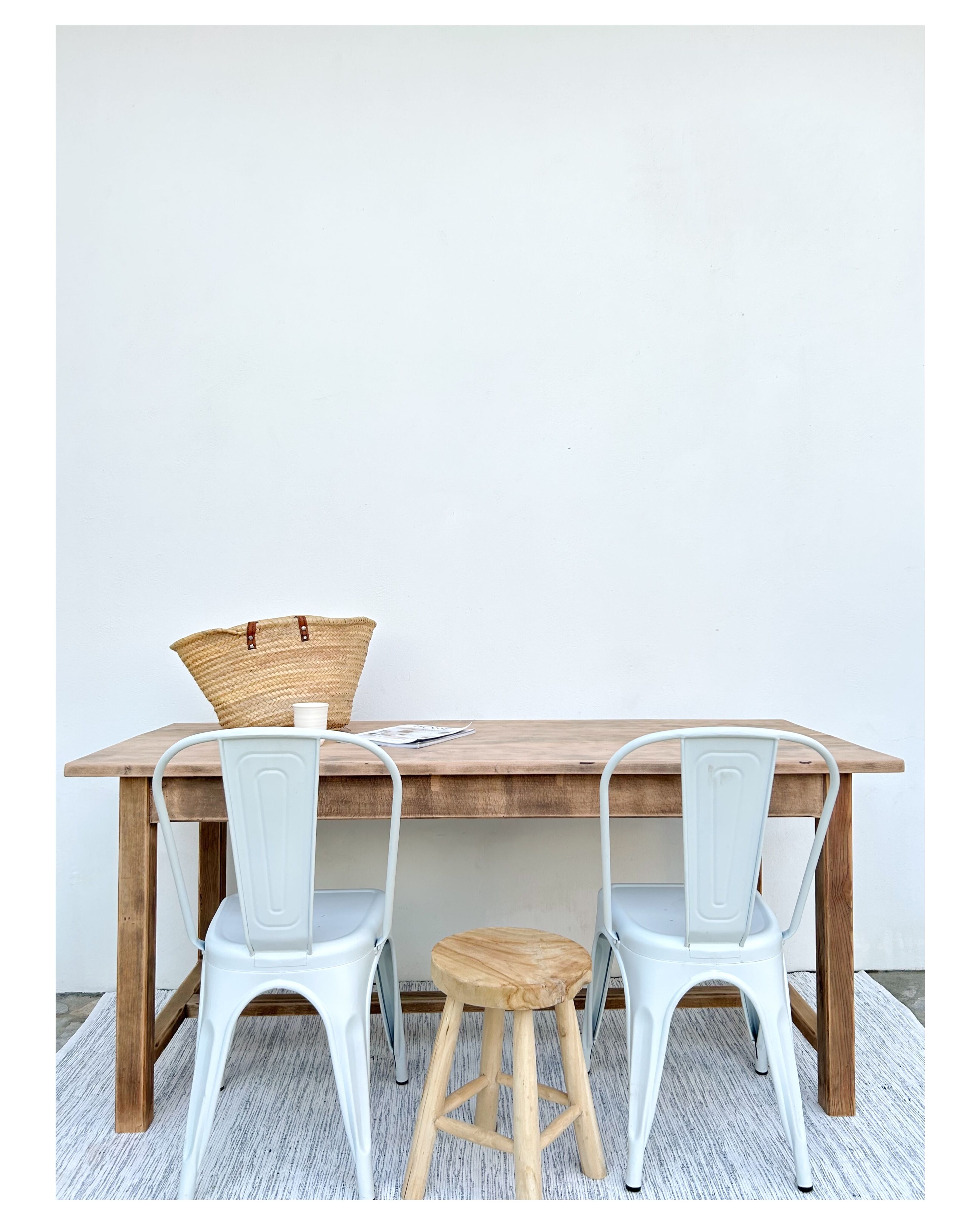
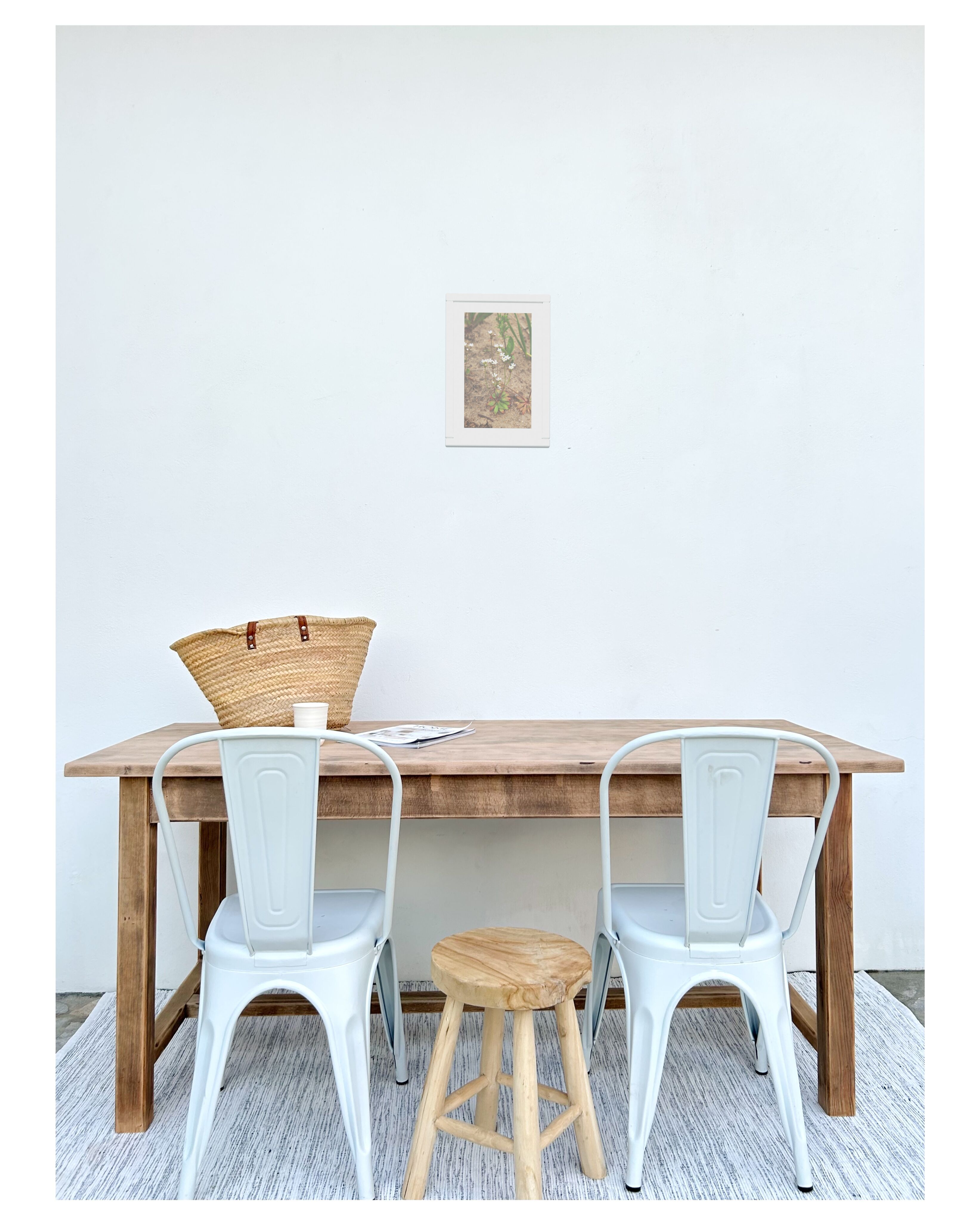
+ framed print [445,293,551,448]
